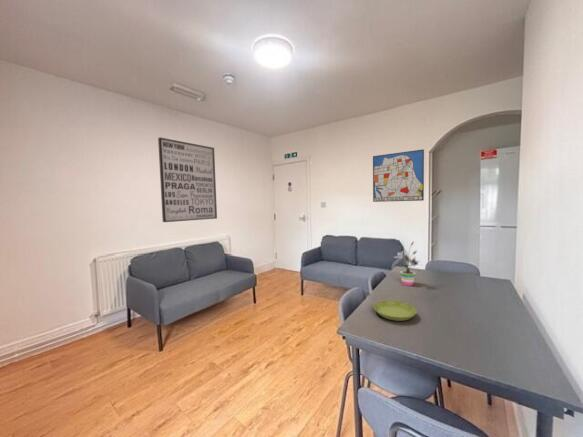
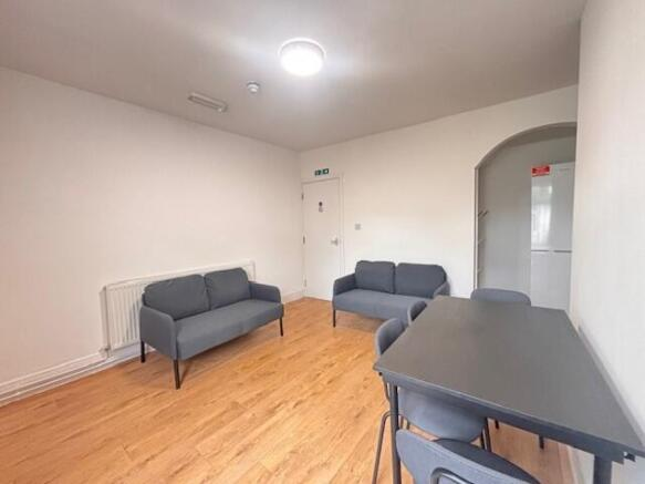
- wall art [372,148,425,203]
- wall art [157,137,218,223]
- saucer [373,300,418,322]
- potted plant [394,240,421,287]
